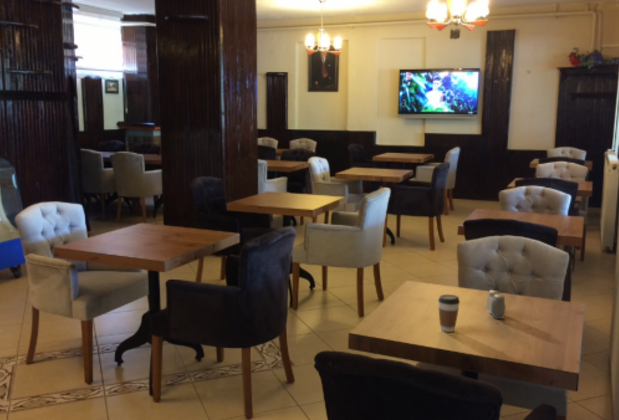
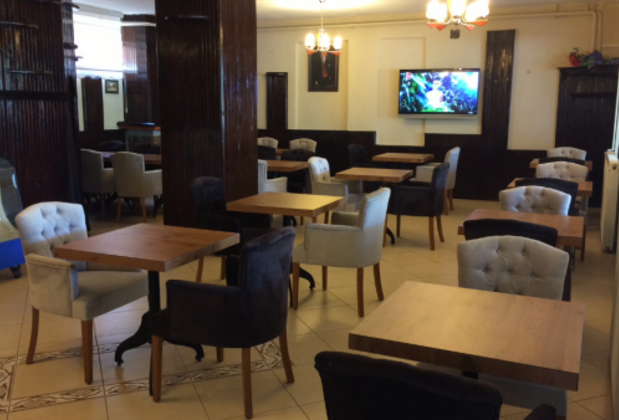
- salt and pepper shaker [486,289,507,320]
- coffee cup [437,293,461,333]
